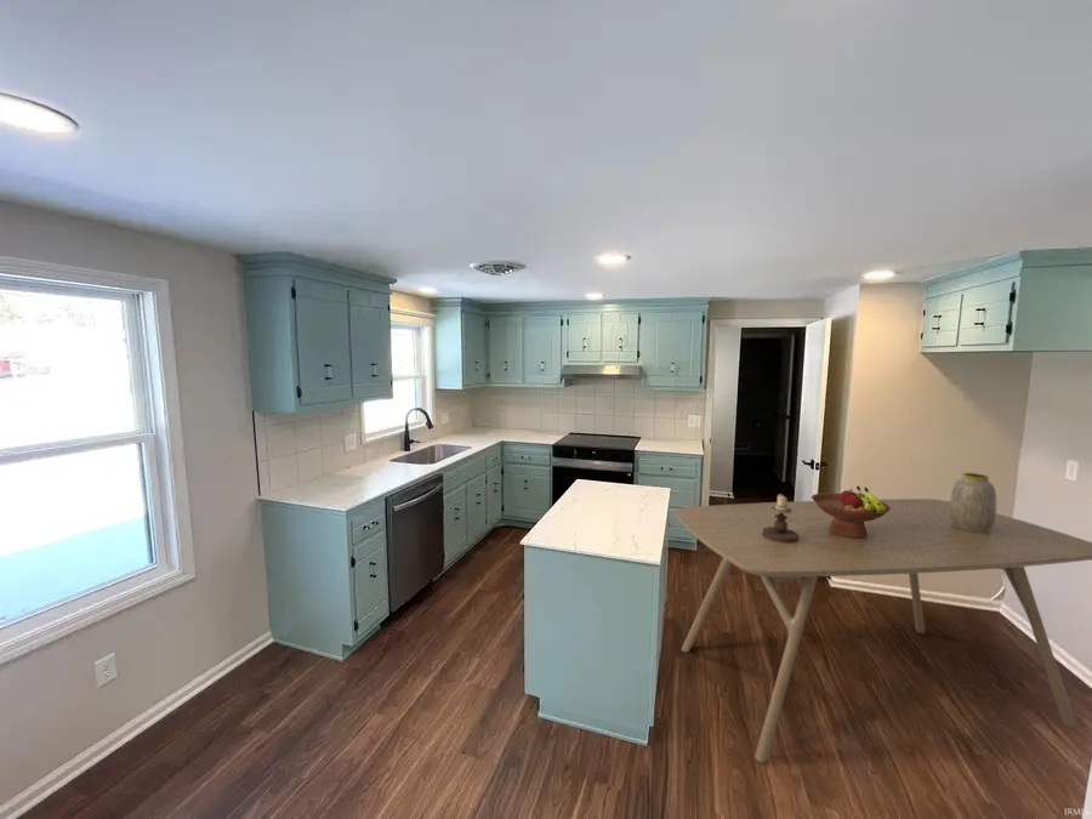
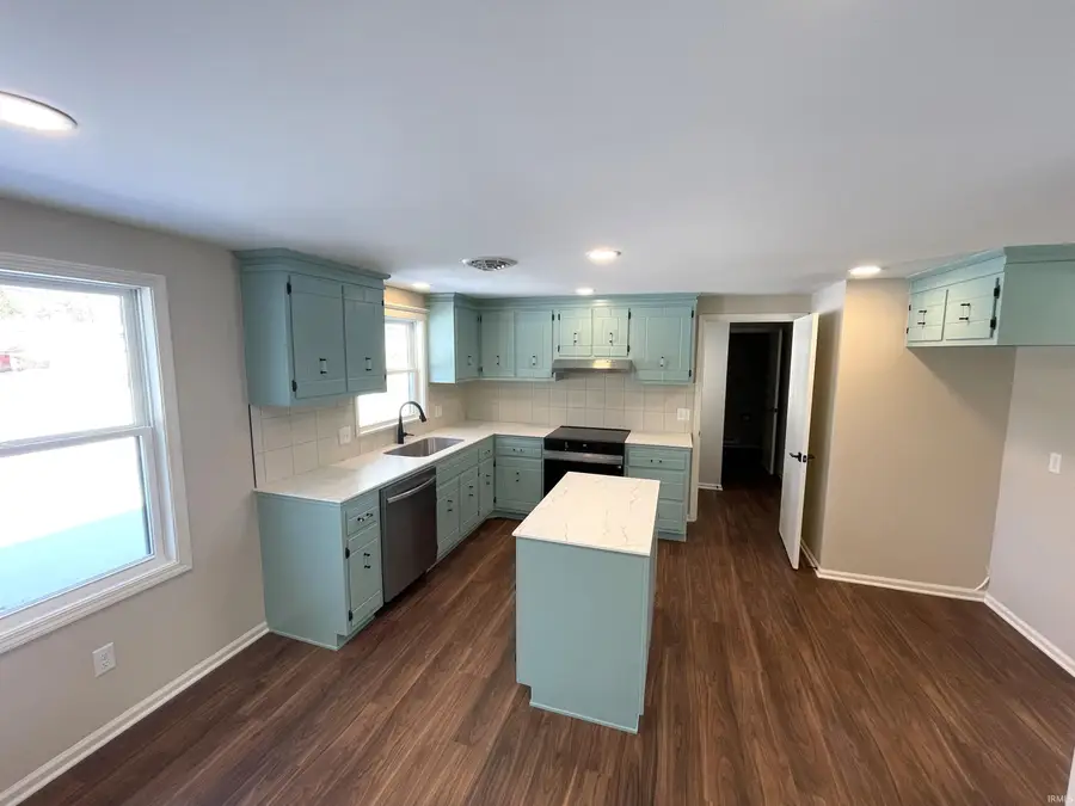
- dining table [673,497,1092,763]
- fruit bowl [811,485,892,539]
- candlestick [762,493,798,544]
- vase [949,472,997,533]
